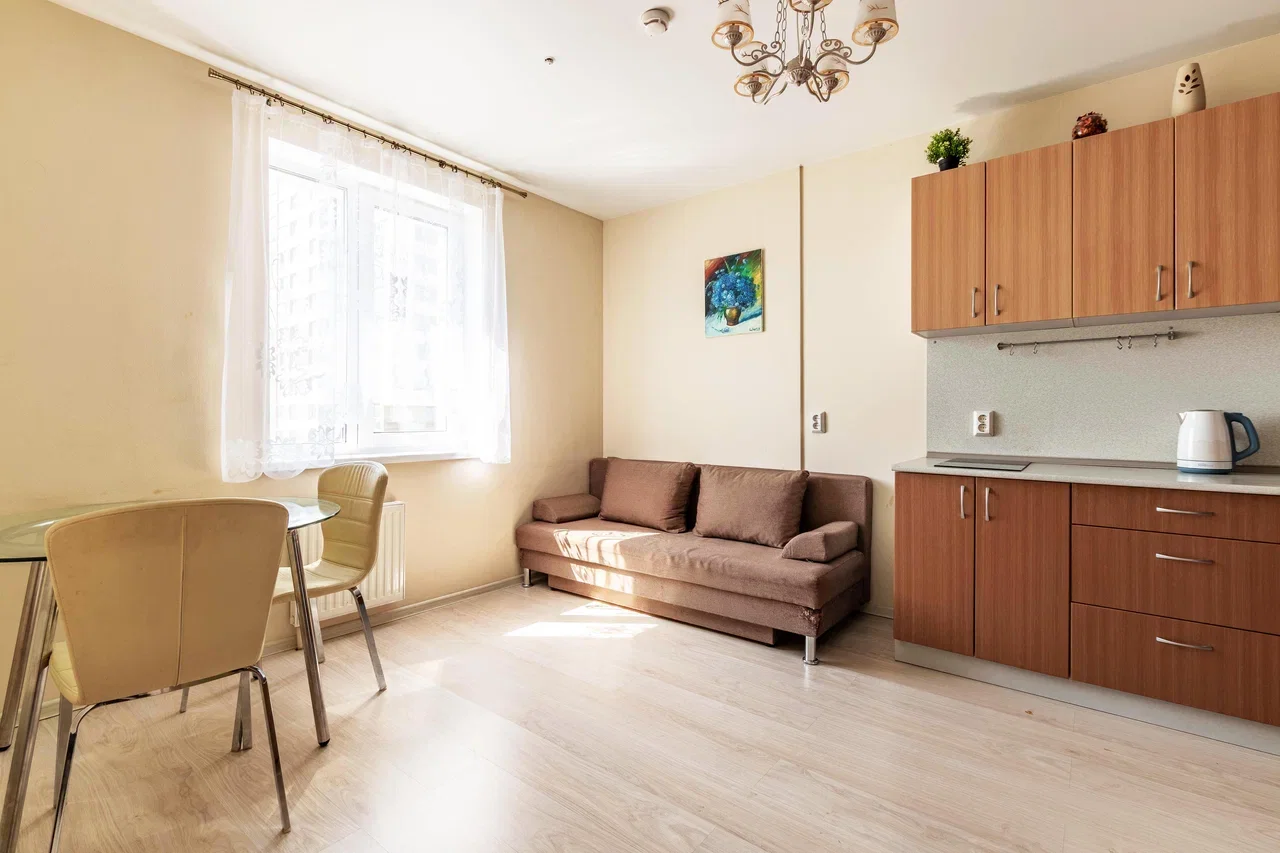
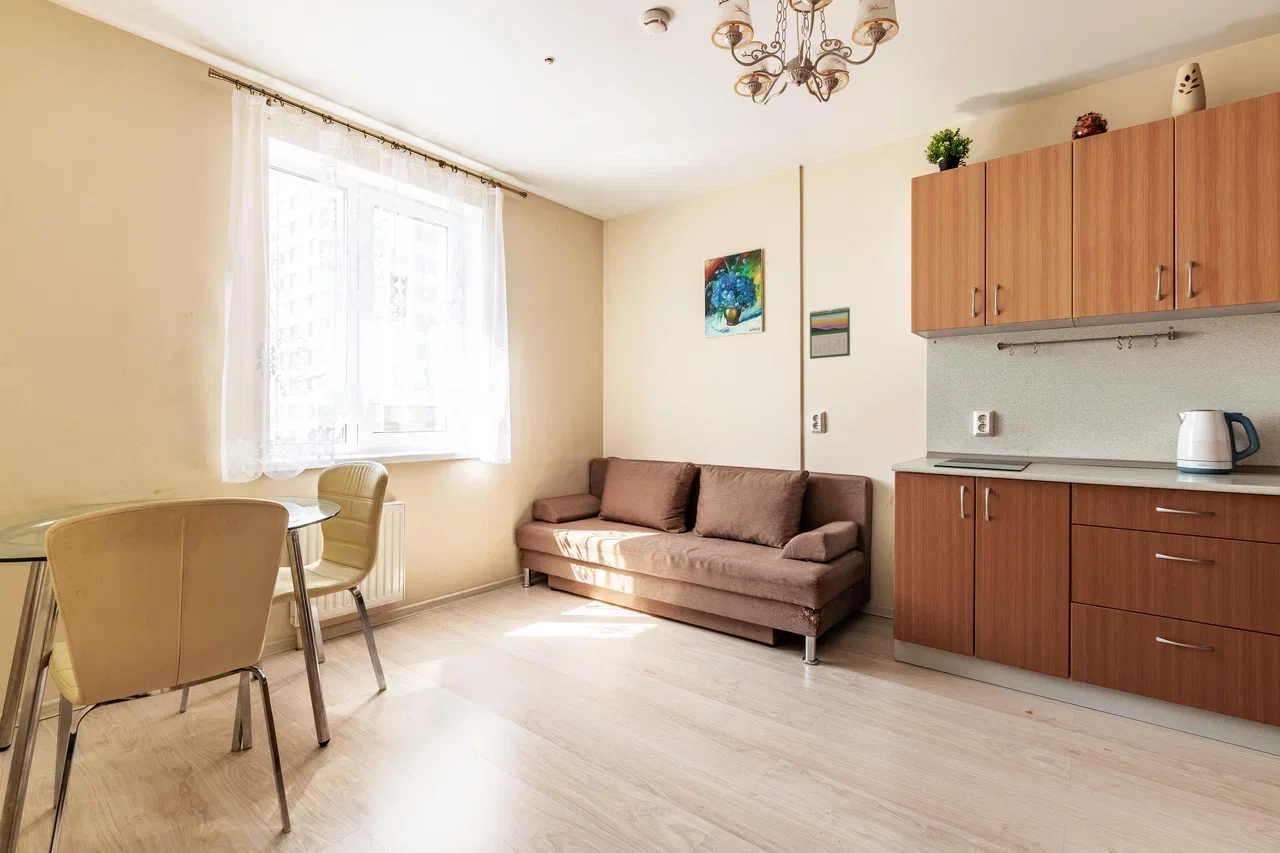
+ calendar [809,306,851,360]
